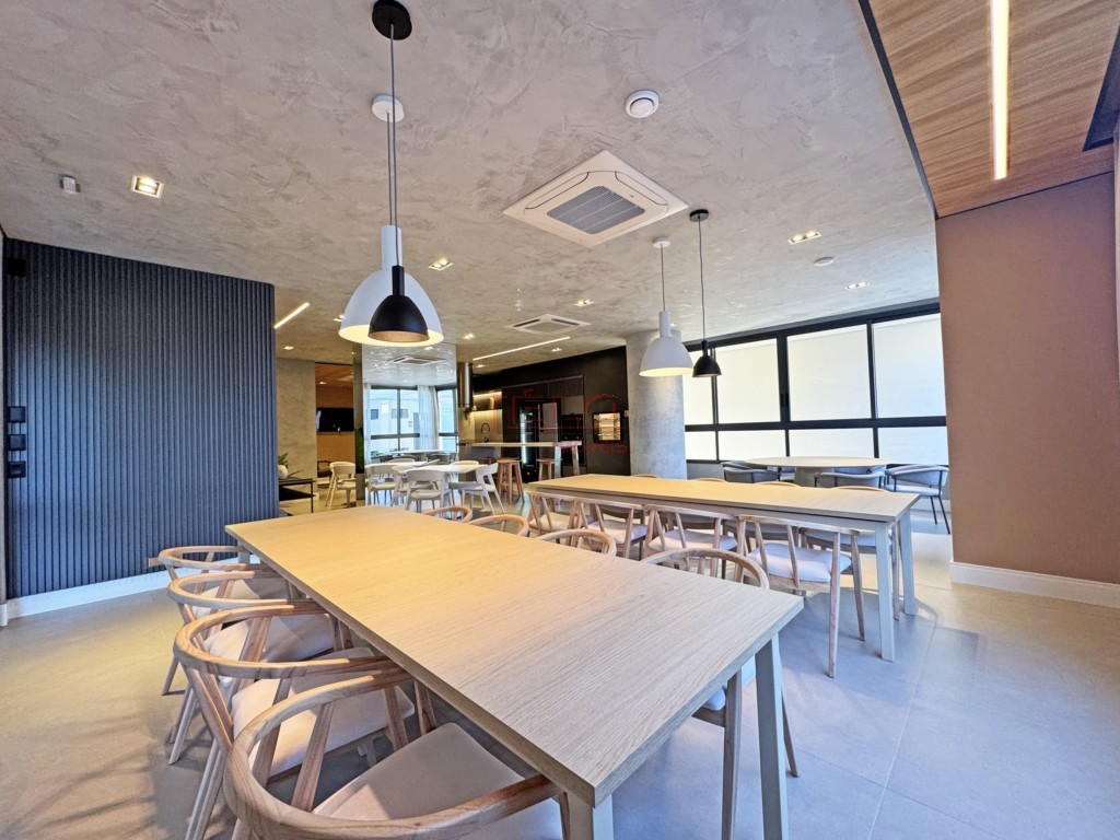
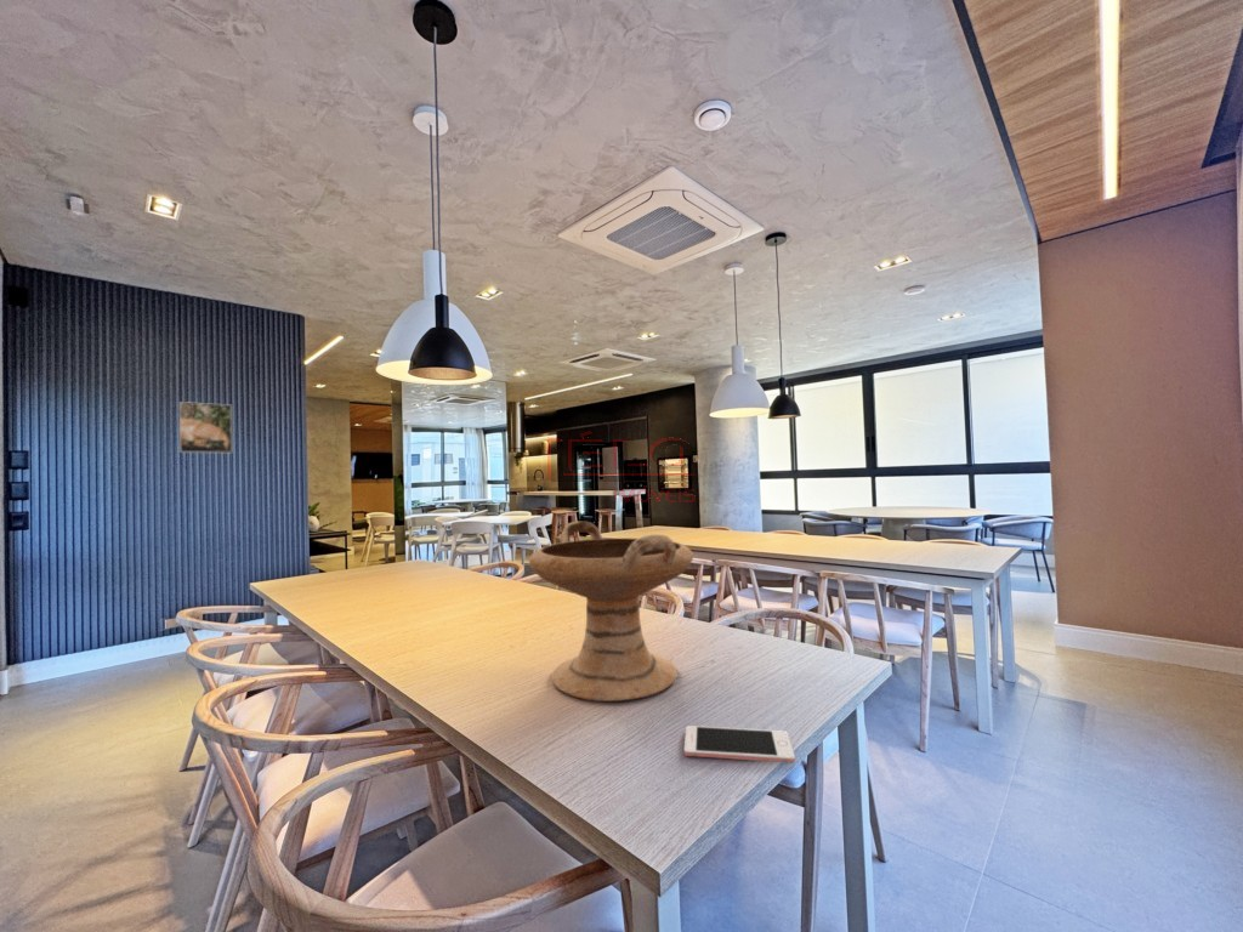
+ decorative bowl [528,521,694,703]
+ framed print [178,400,233,454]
+ cell phone [683,724,796,765]
